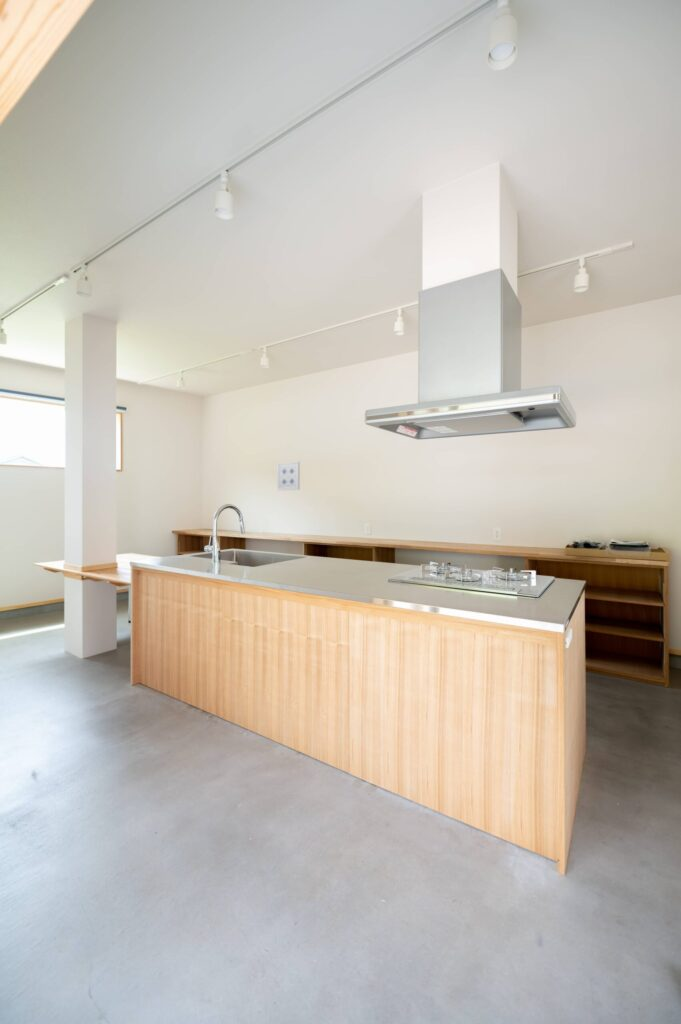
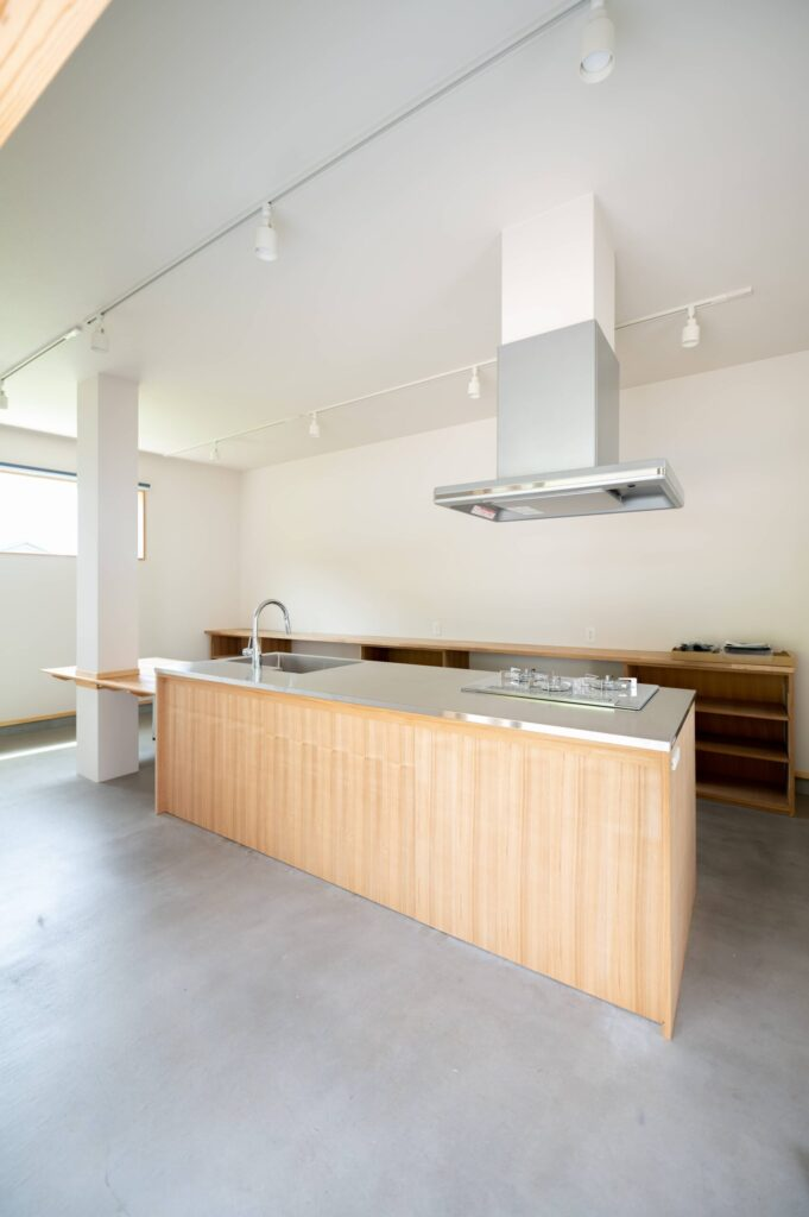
- wall art [276,460,301,492]
